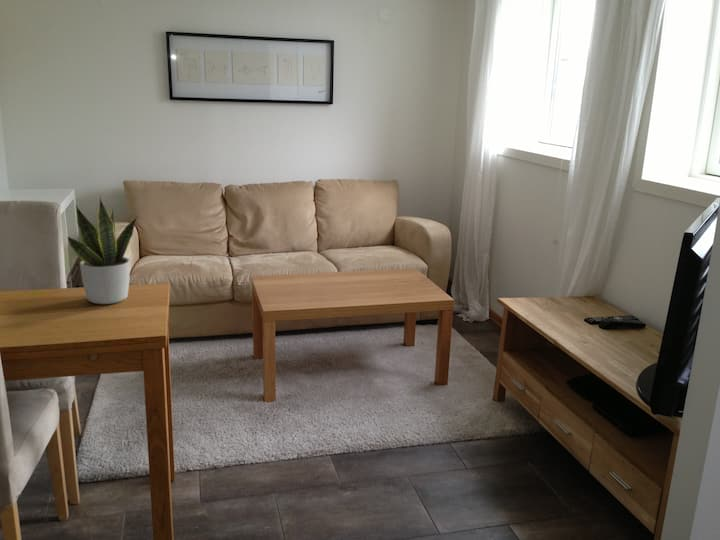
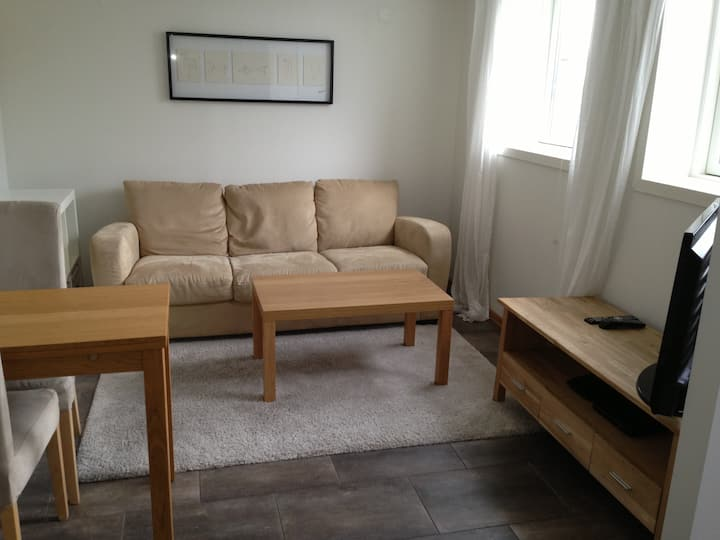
- potted plant [67,196,138,305]
